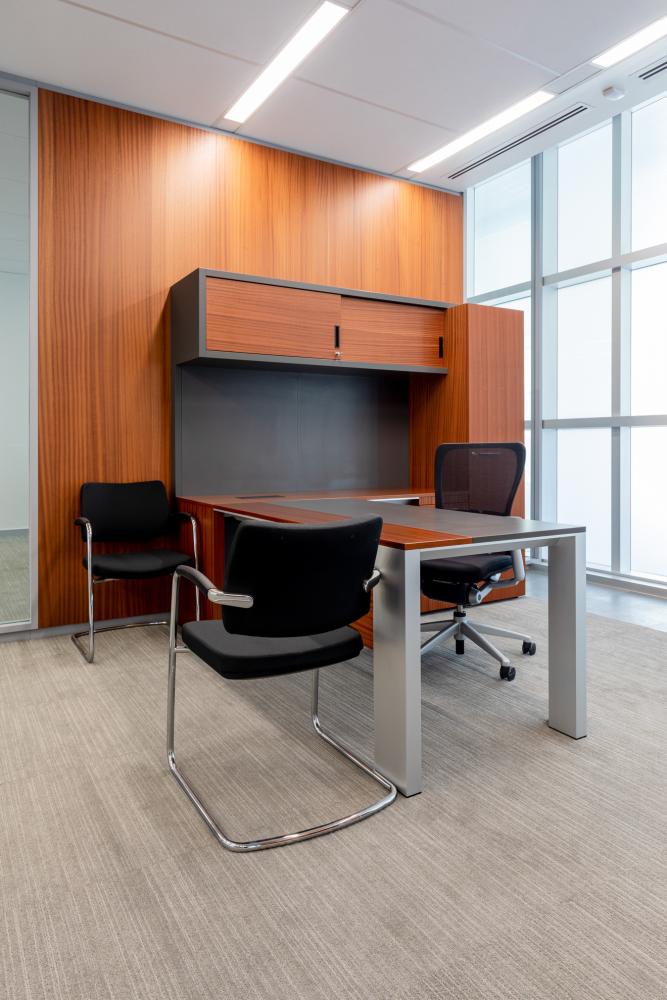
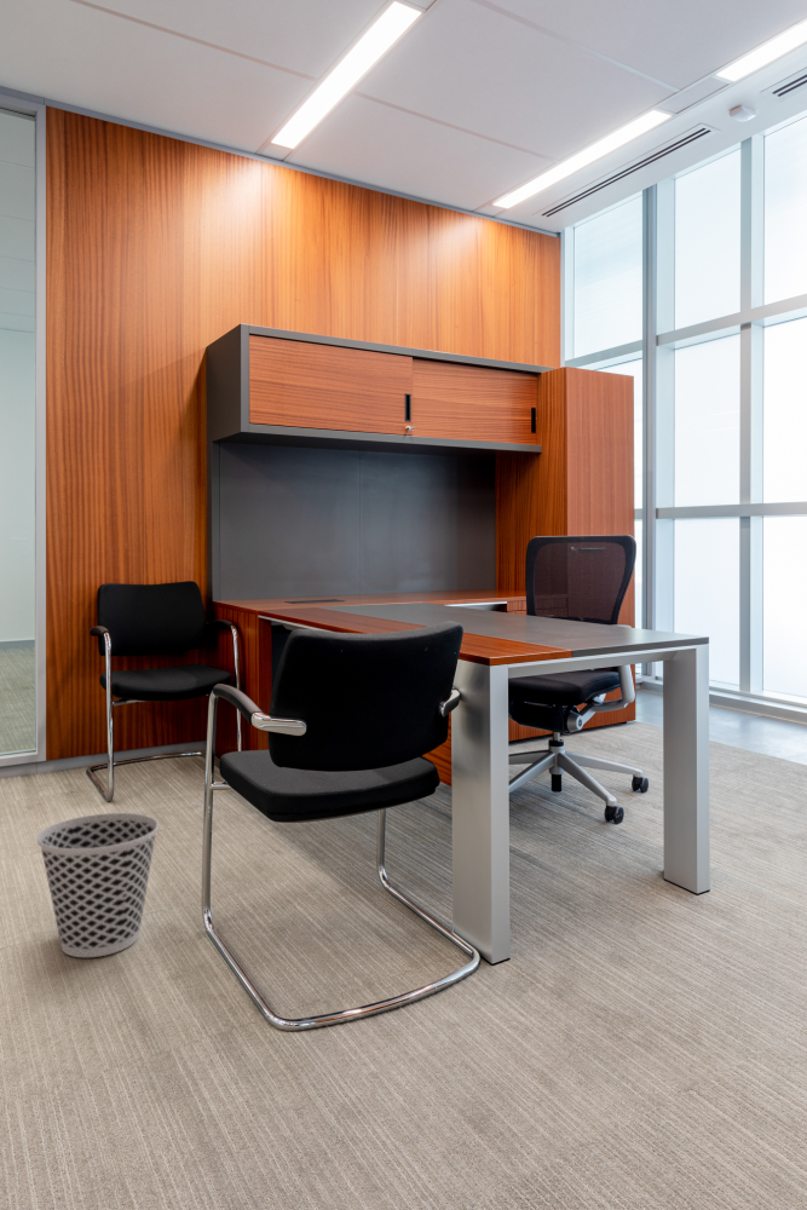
+ wastebasket [36,812,160,958]
